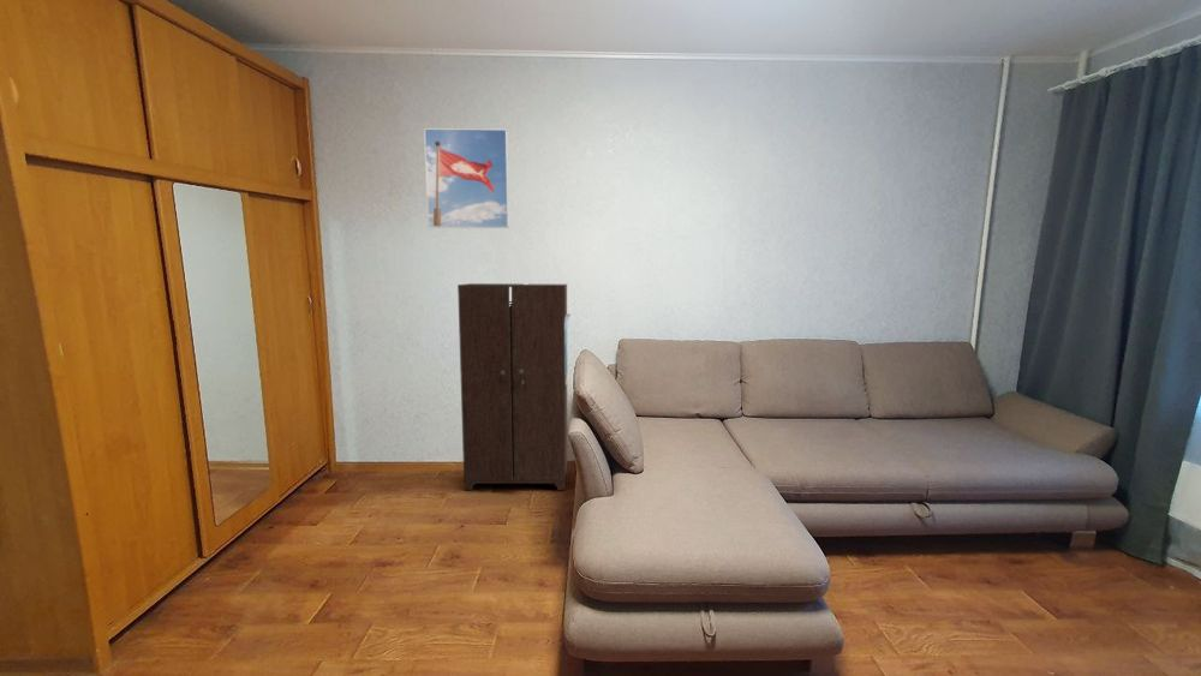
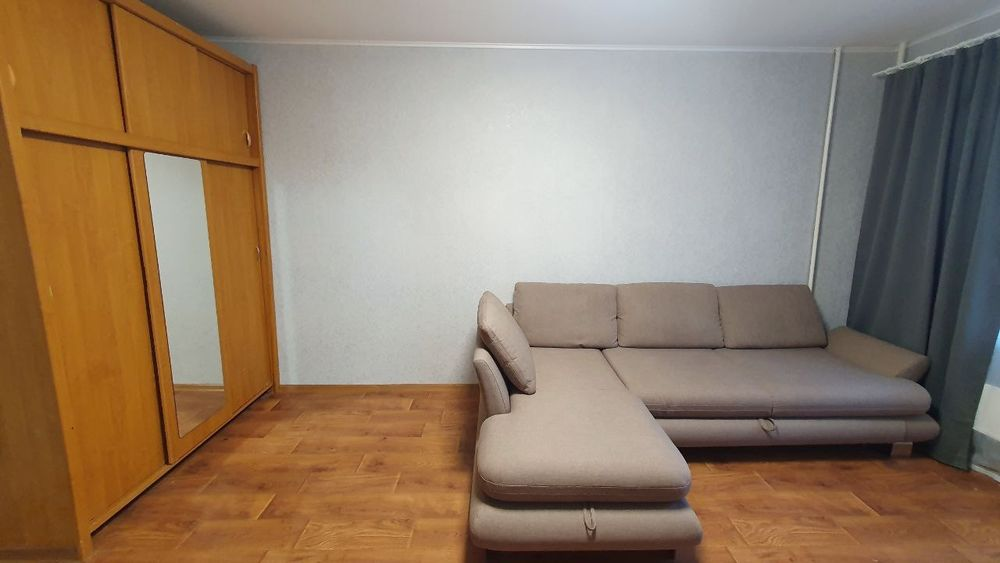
- cabinet [456,282,572,491]
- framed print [423,127,510,229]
